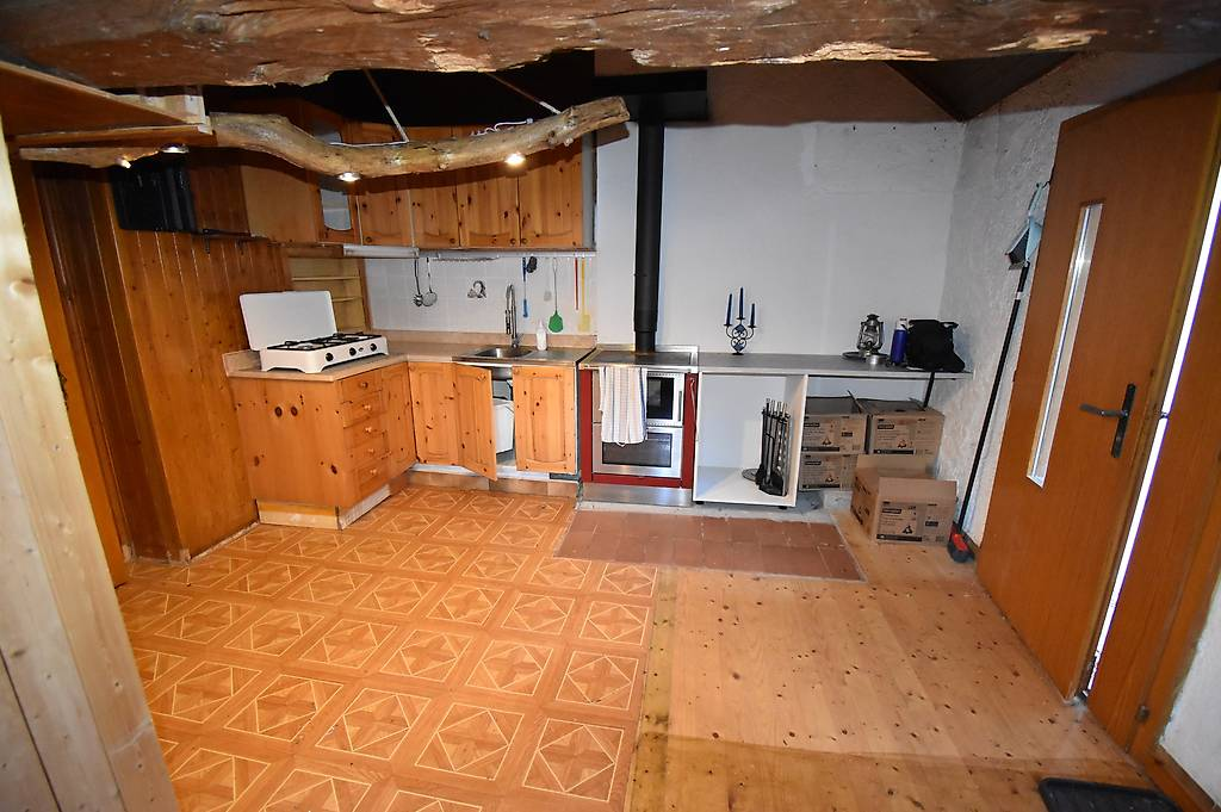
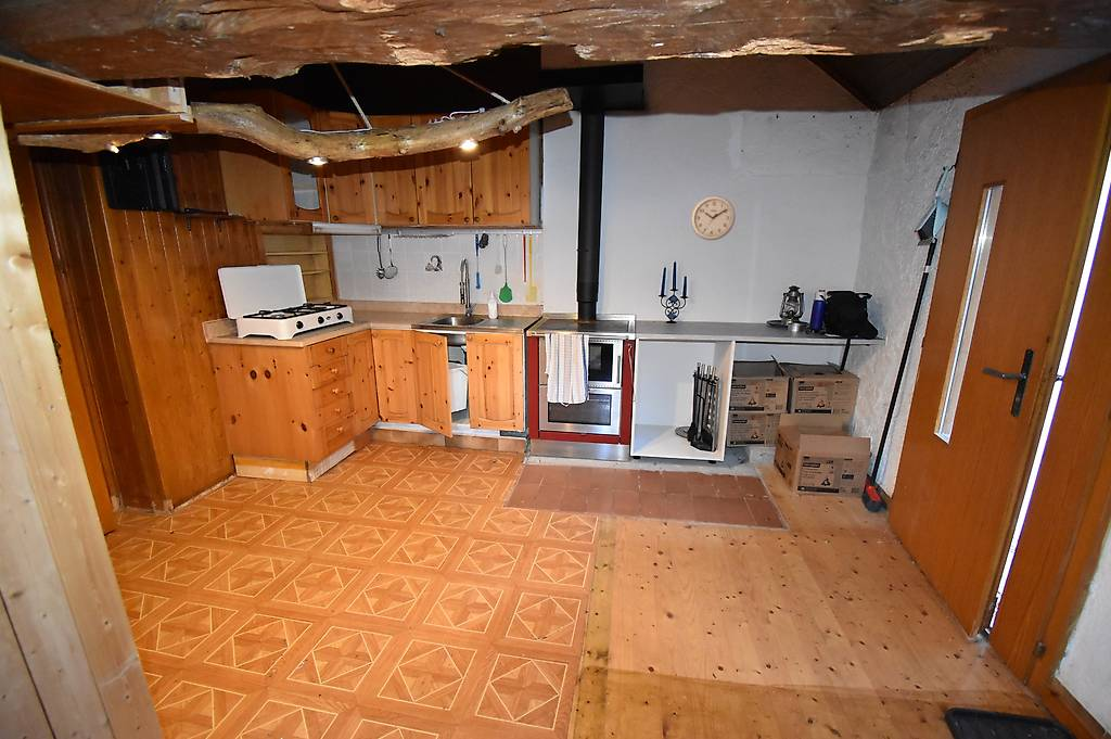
+ wall clock [690,194,737,241]
